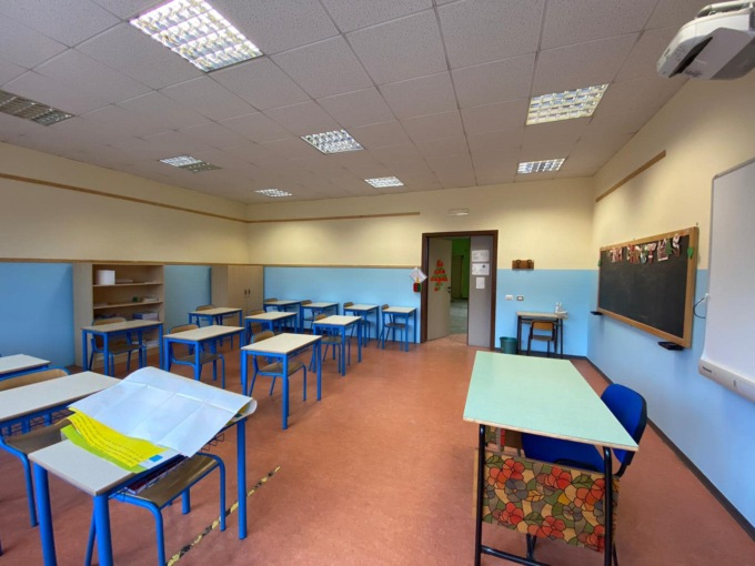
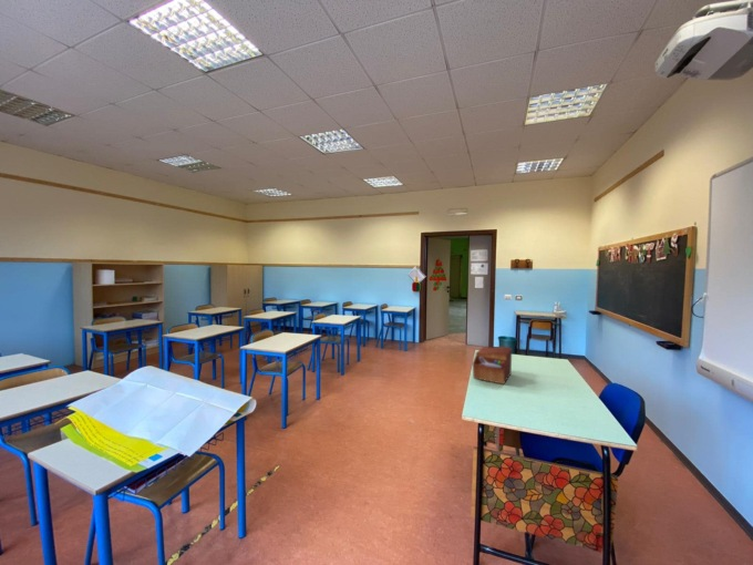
+ sewing box [472,346,513,386]
